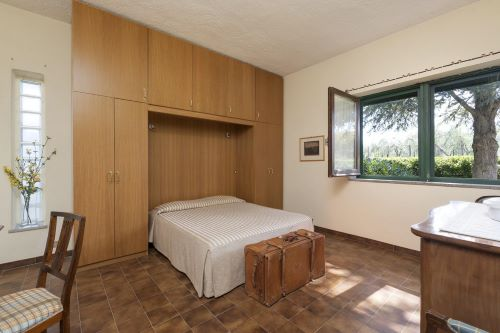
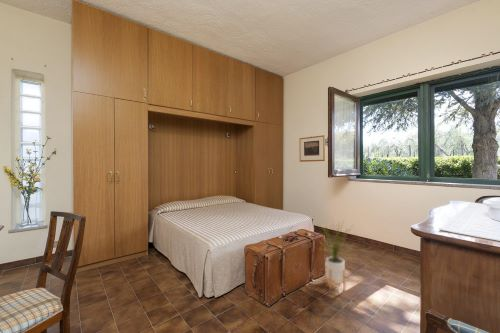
+ house plant [315,220,354,292]
